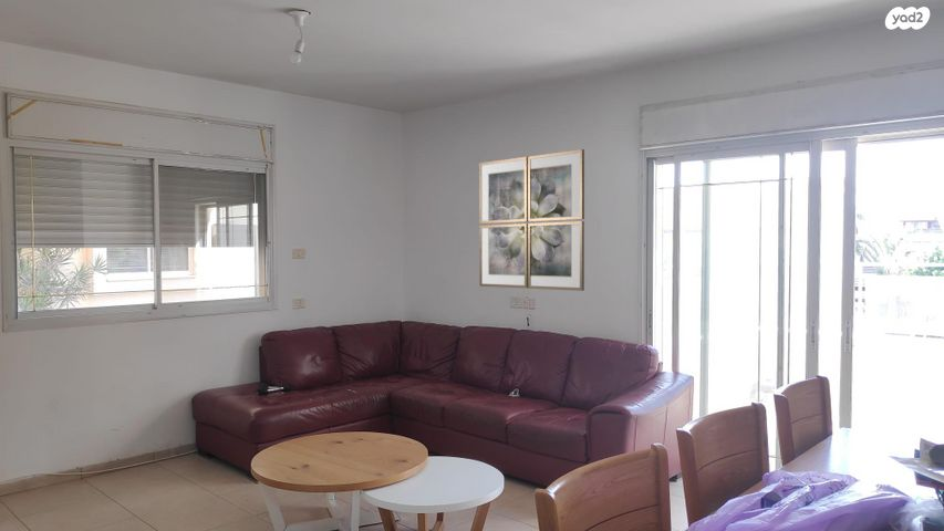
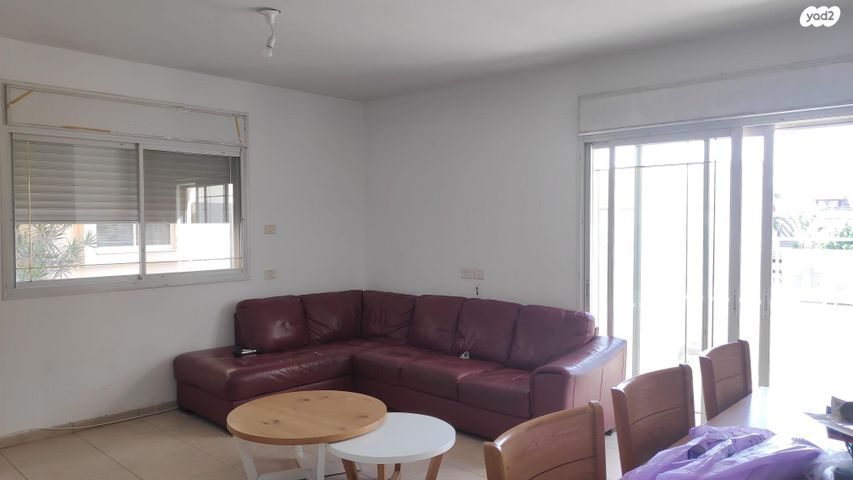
- wall art [478,148,585,292]
